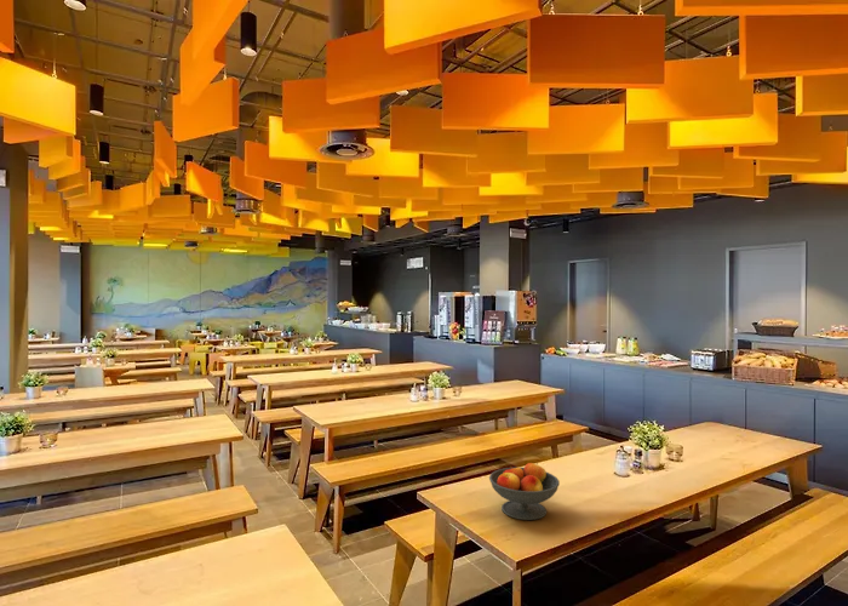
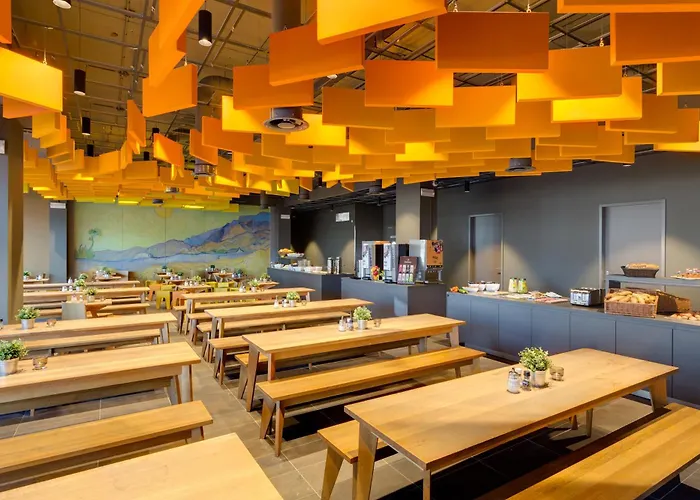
- fruit bowl [488,461,561,521]
